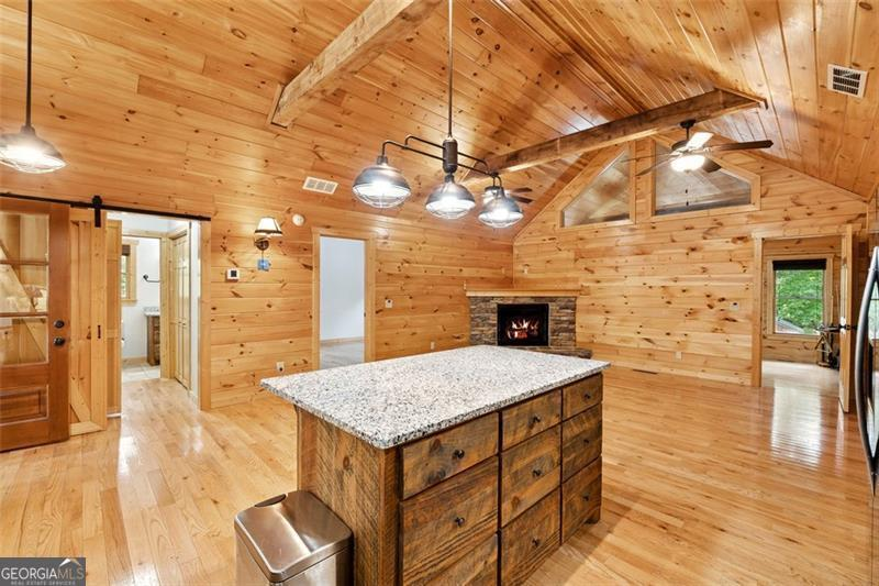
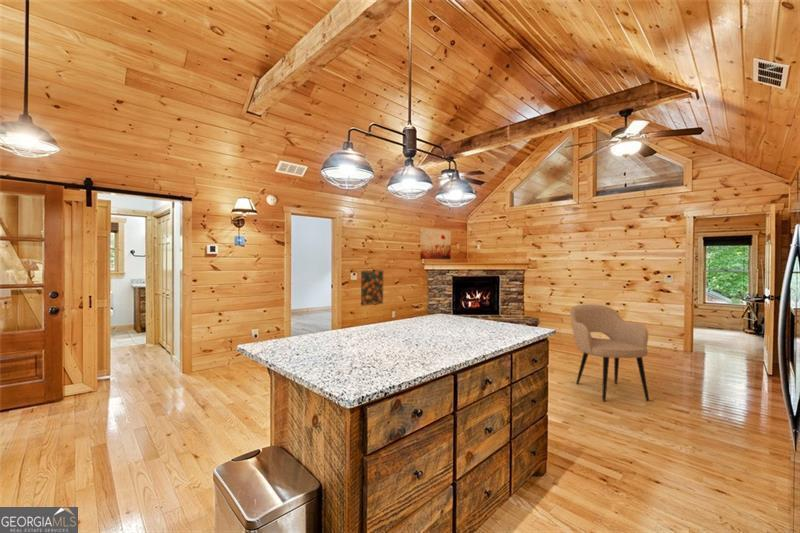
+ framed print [360,269,384,307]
+ wall art [419,227,452,261]
+ armchair [569,303,650,402]
